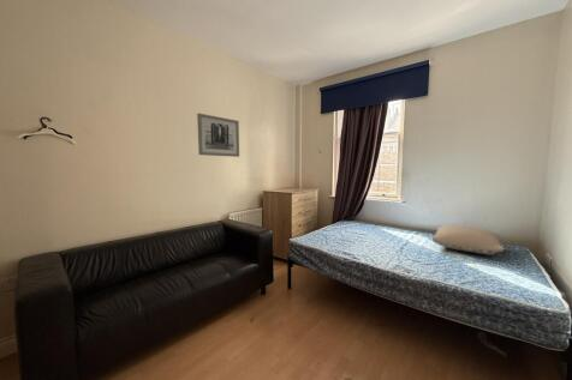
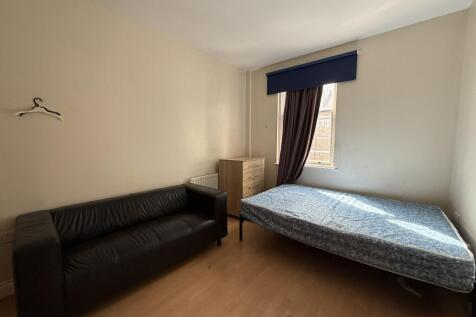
- pillow [431,224,506,255]
- wall art [196,113,240,158]
